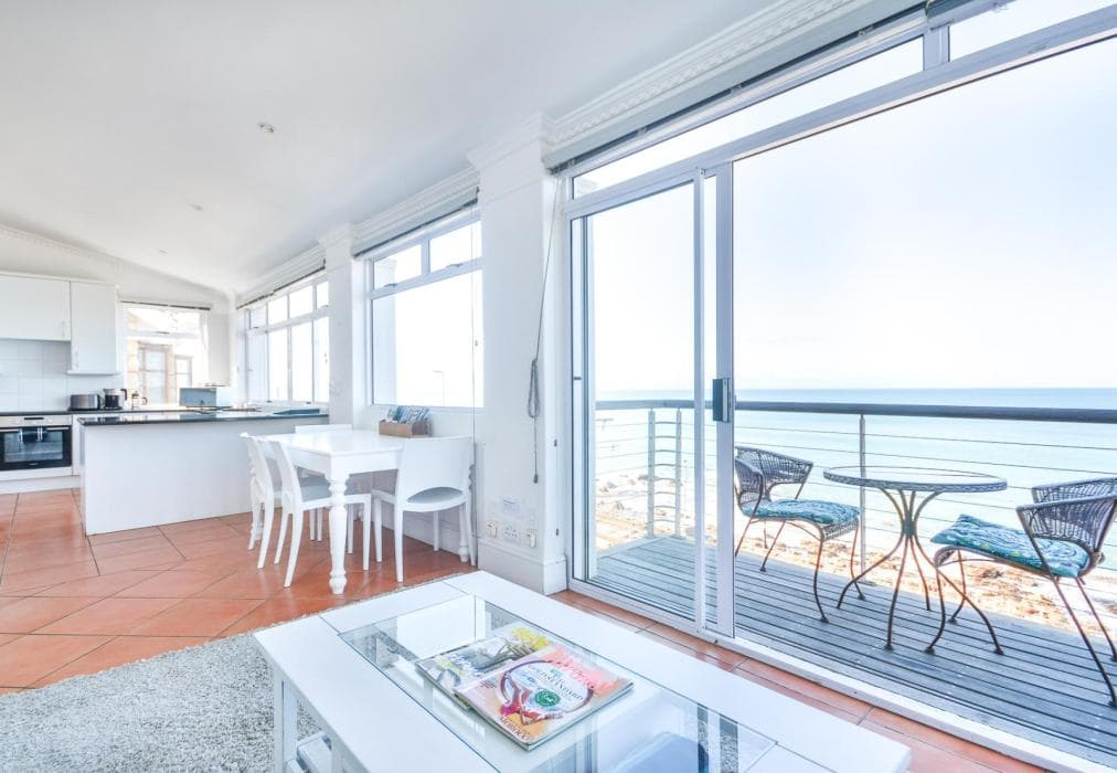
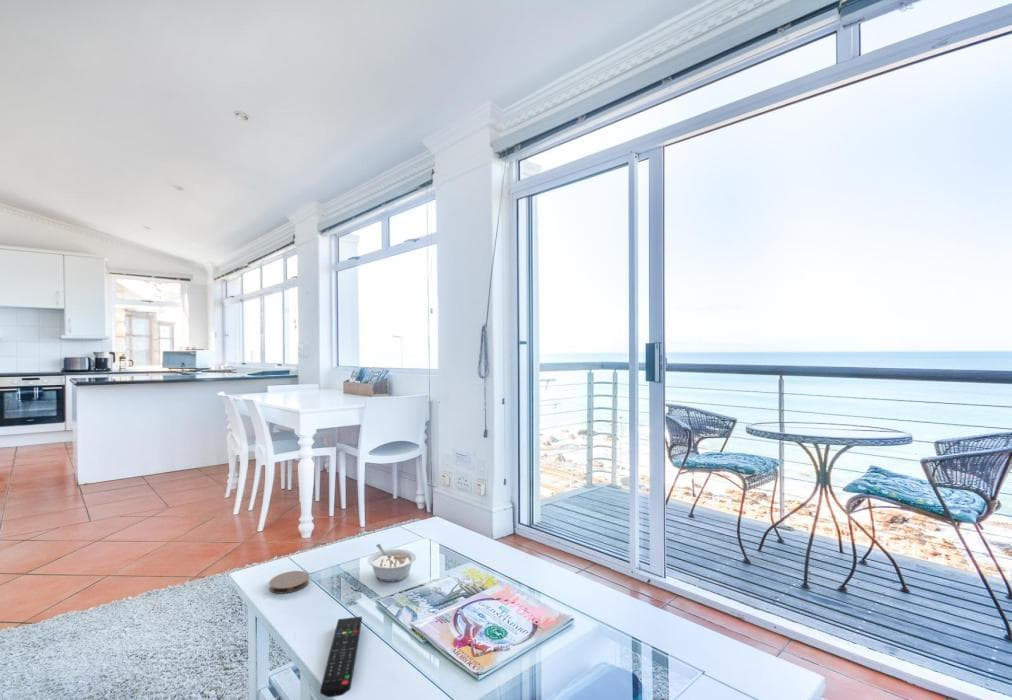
+ coaster [268,570,310,595]
+ legume [367,543,417,583]
+ remote control [319,616,363,698]
